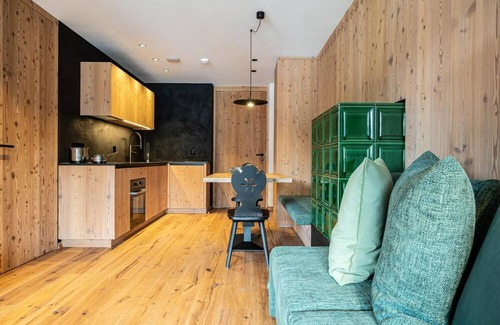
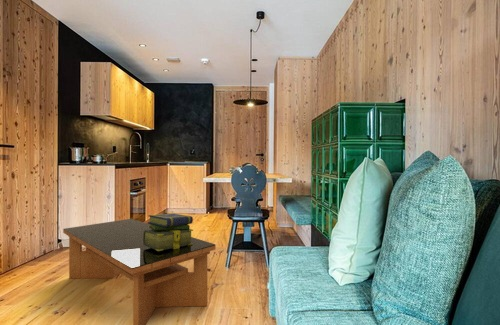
+ coffee table [62,218,217,325]
+ stack of books [143,212,194,251]
